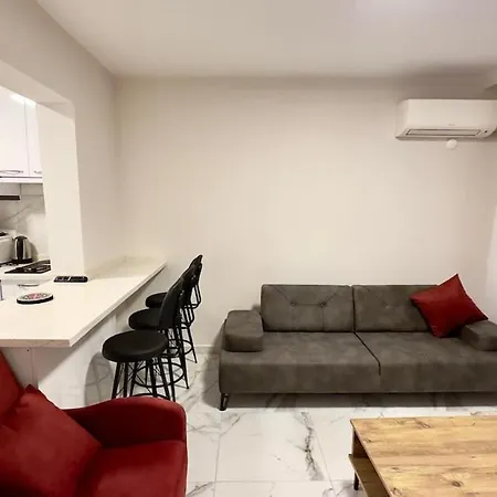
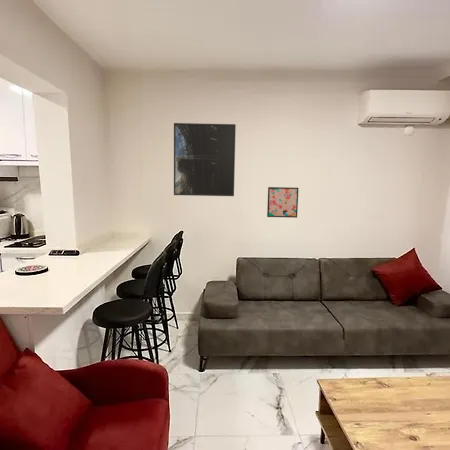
+ wall art [266,186,300,219]
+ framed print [173,122,237,197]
